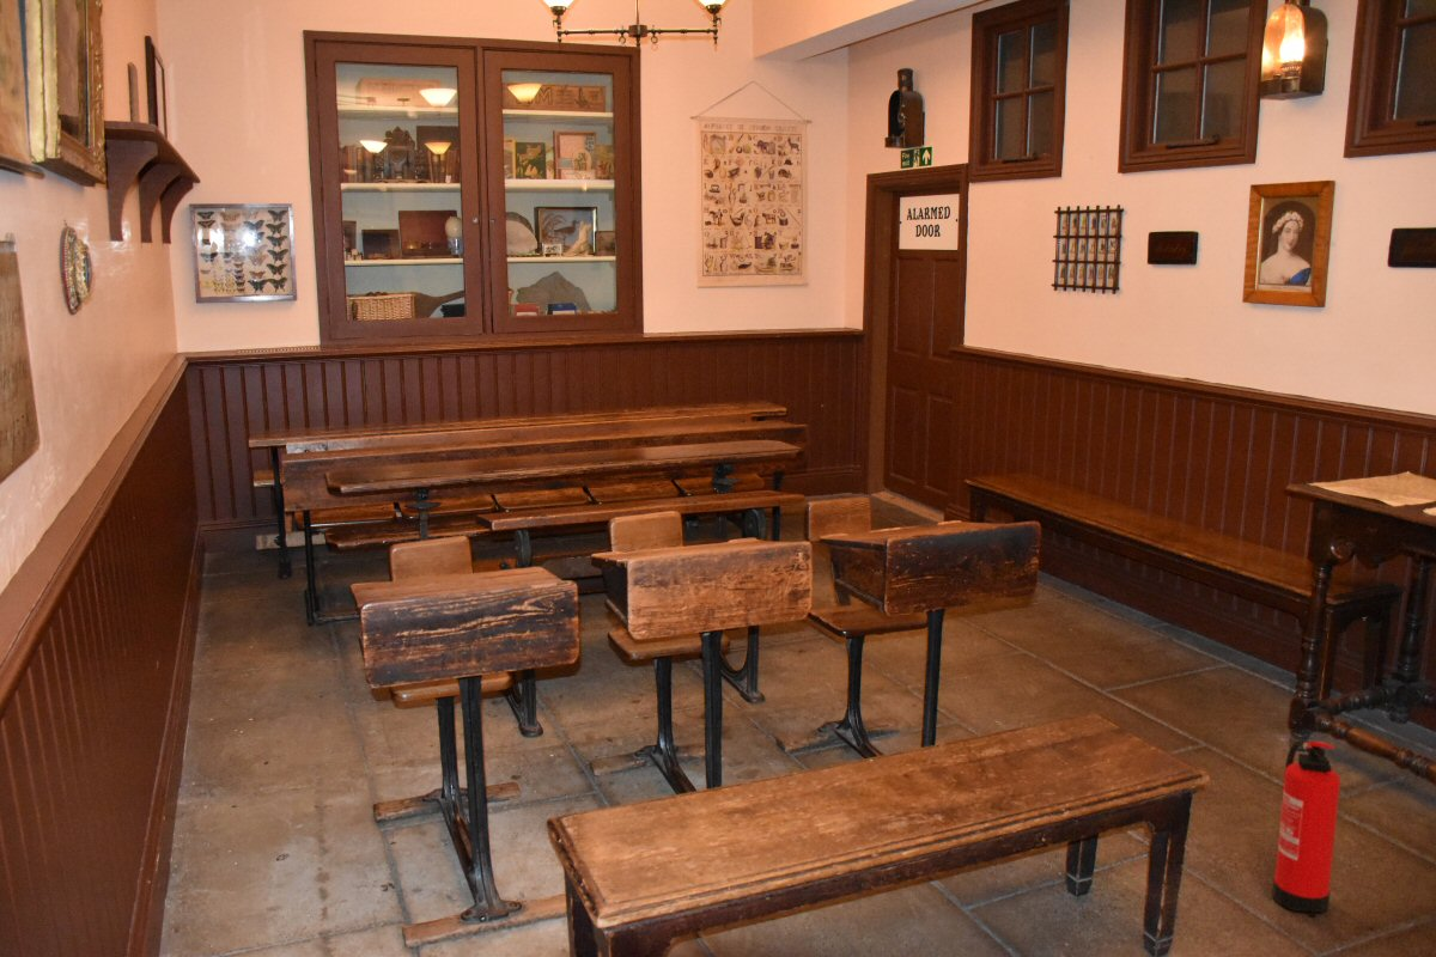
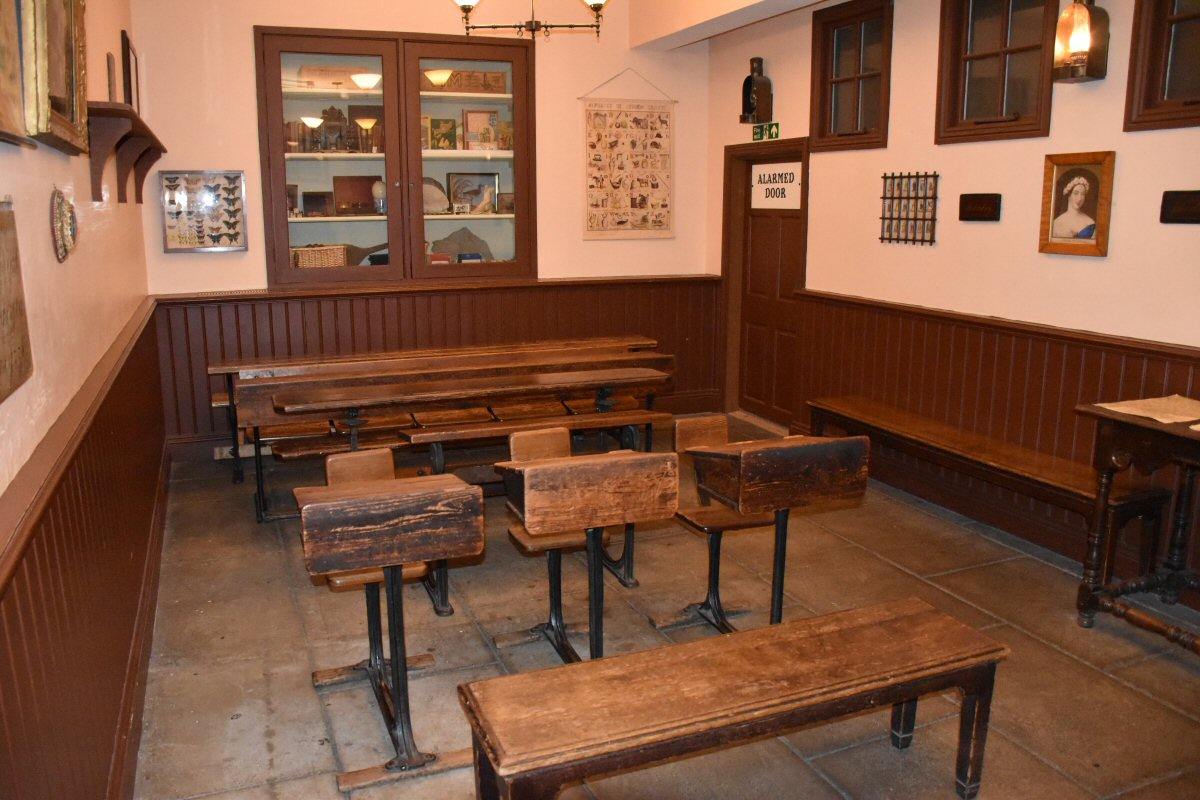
- fire extinguisher [1272,738,1341,914]
